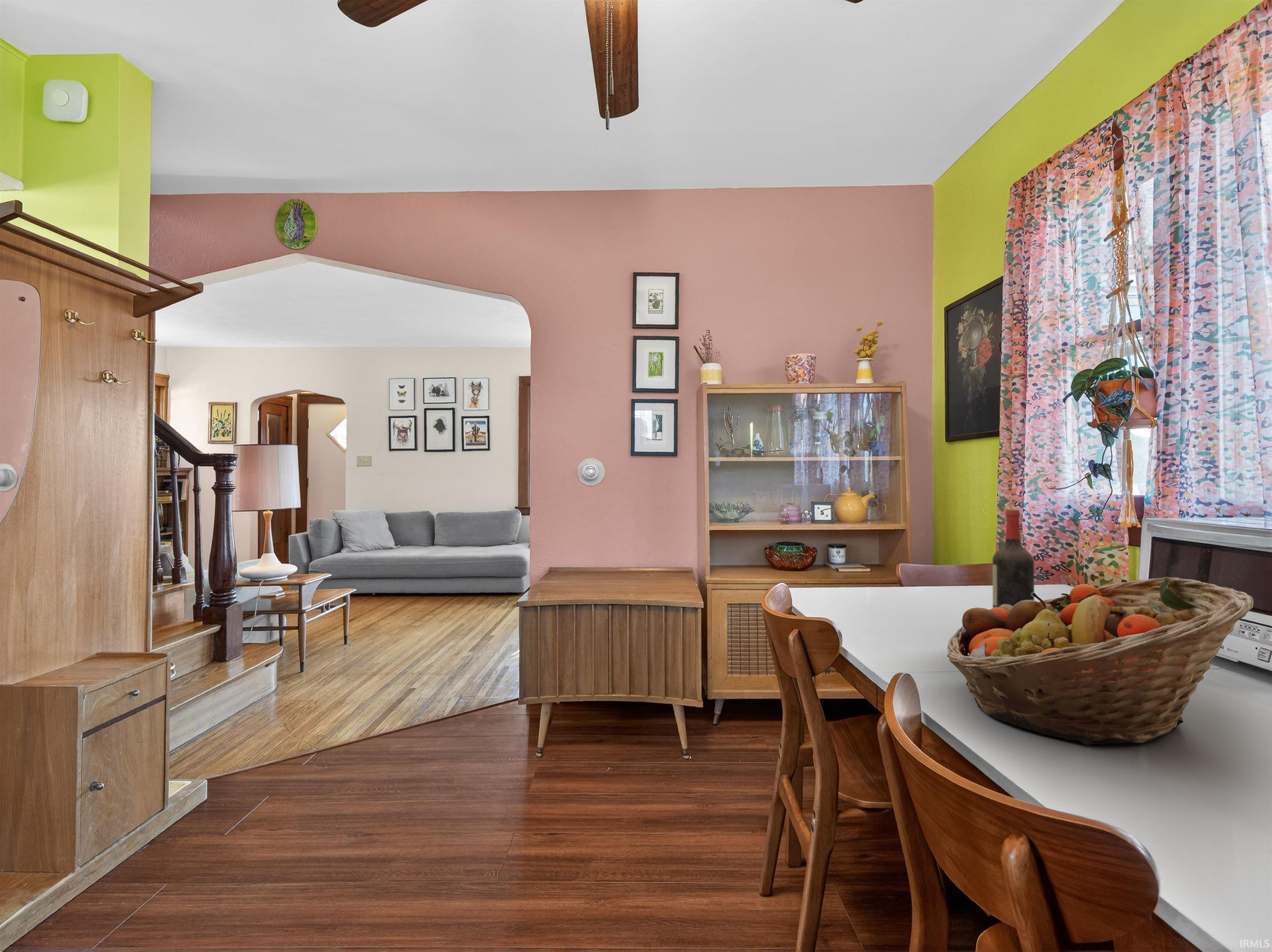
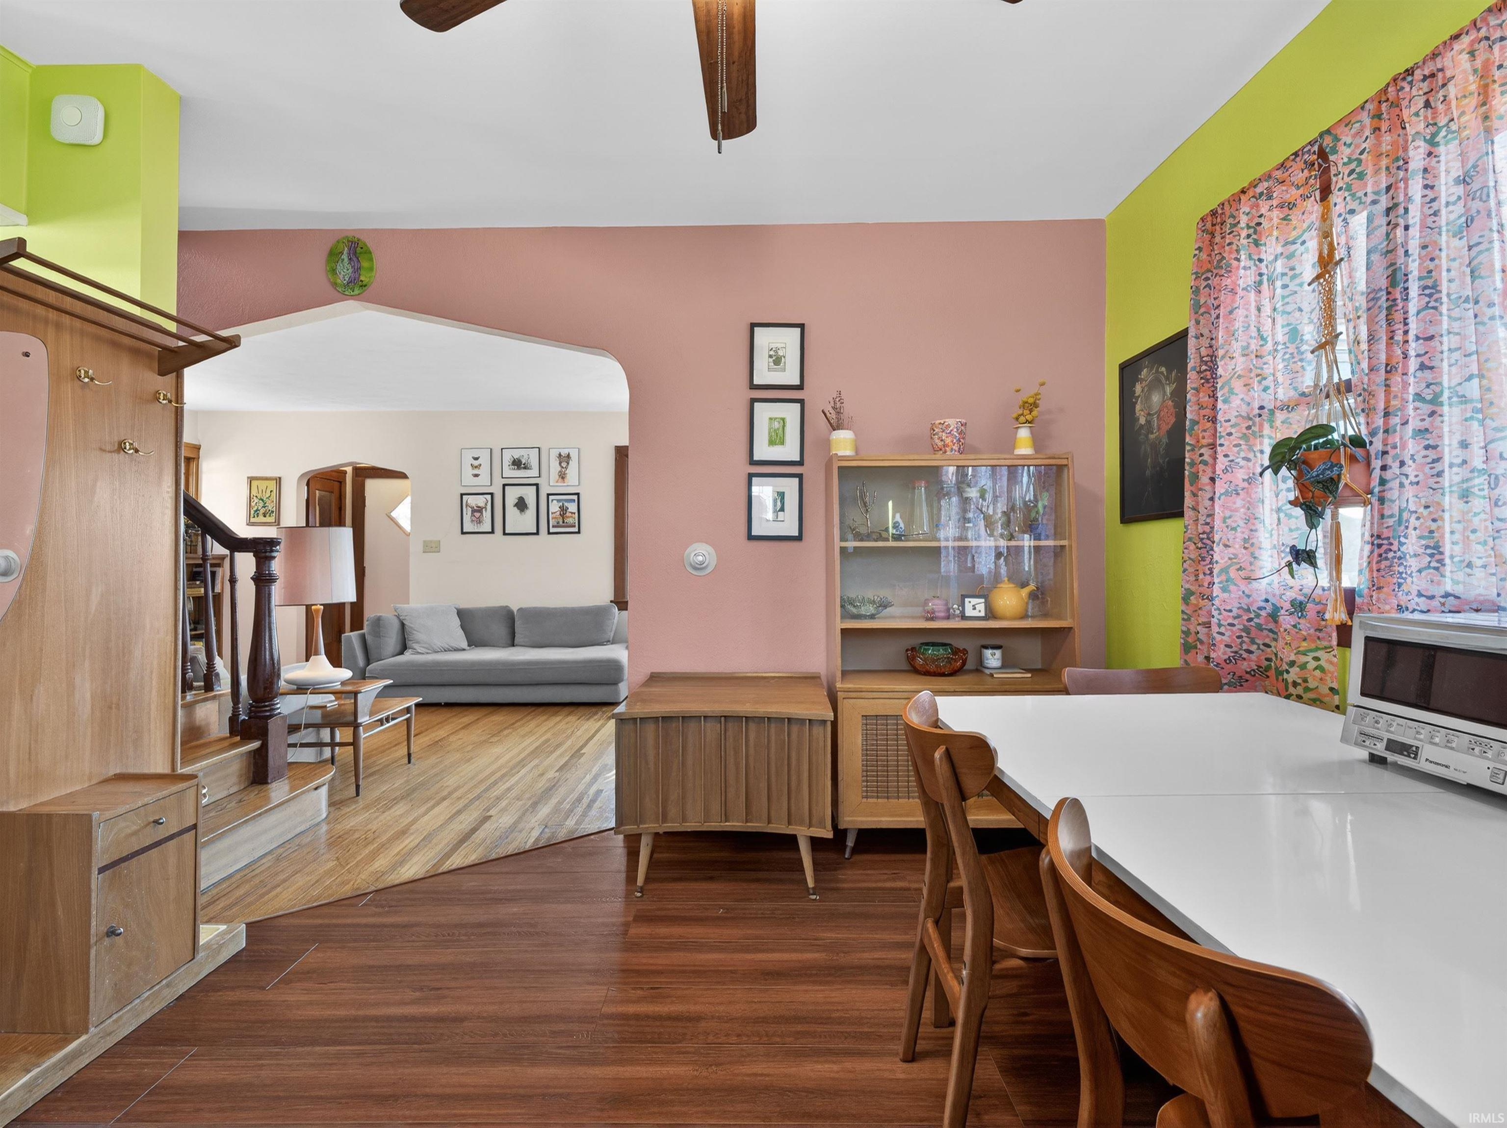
- wine bottle [992,509,1035,608]
- fruit basket [947,576,1254,745]
